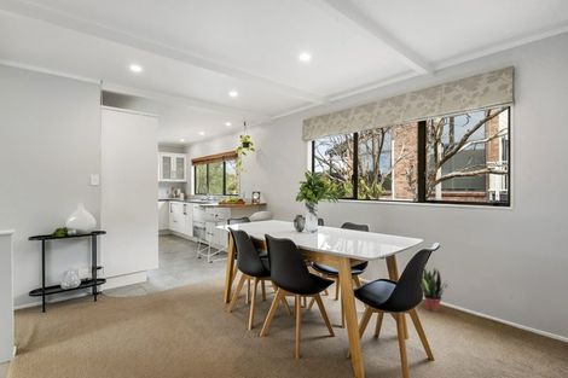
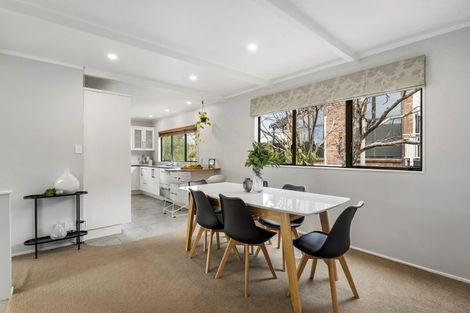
- potted plant [422,266,450,313]
